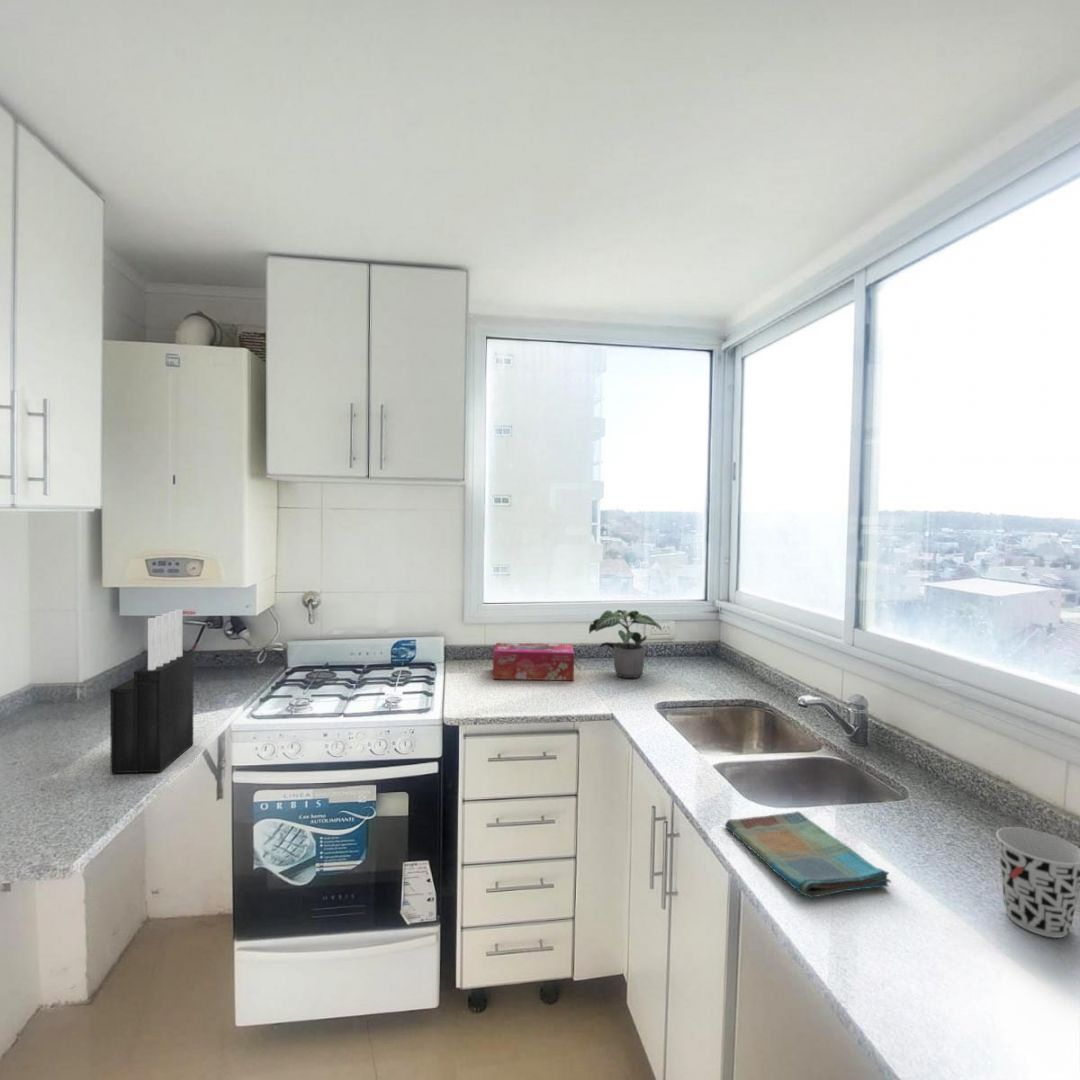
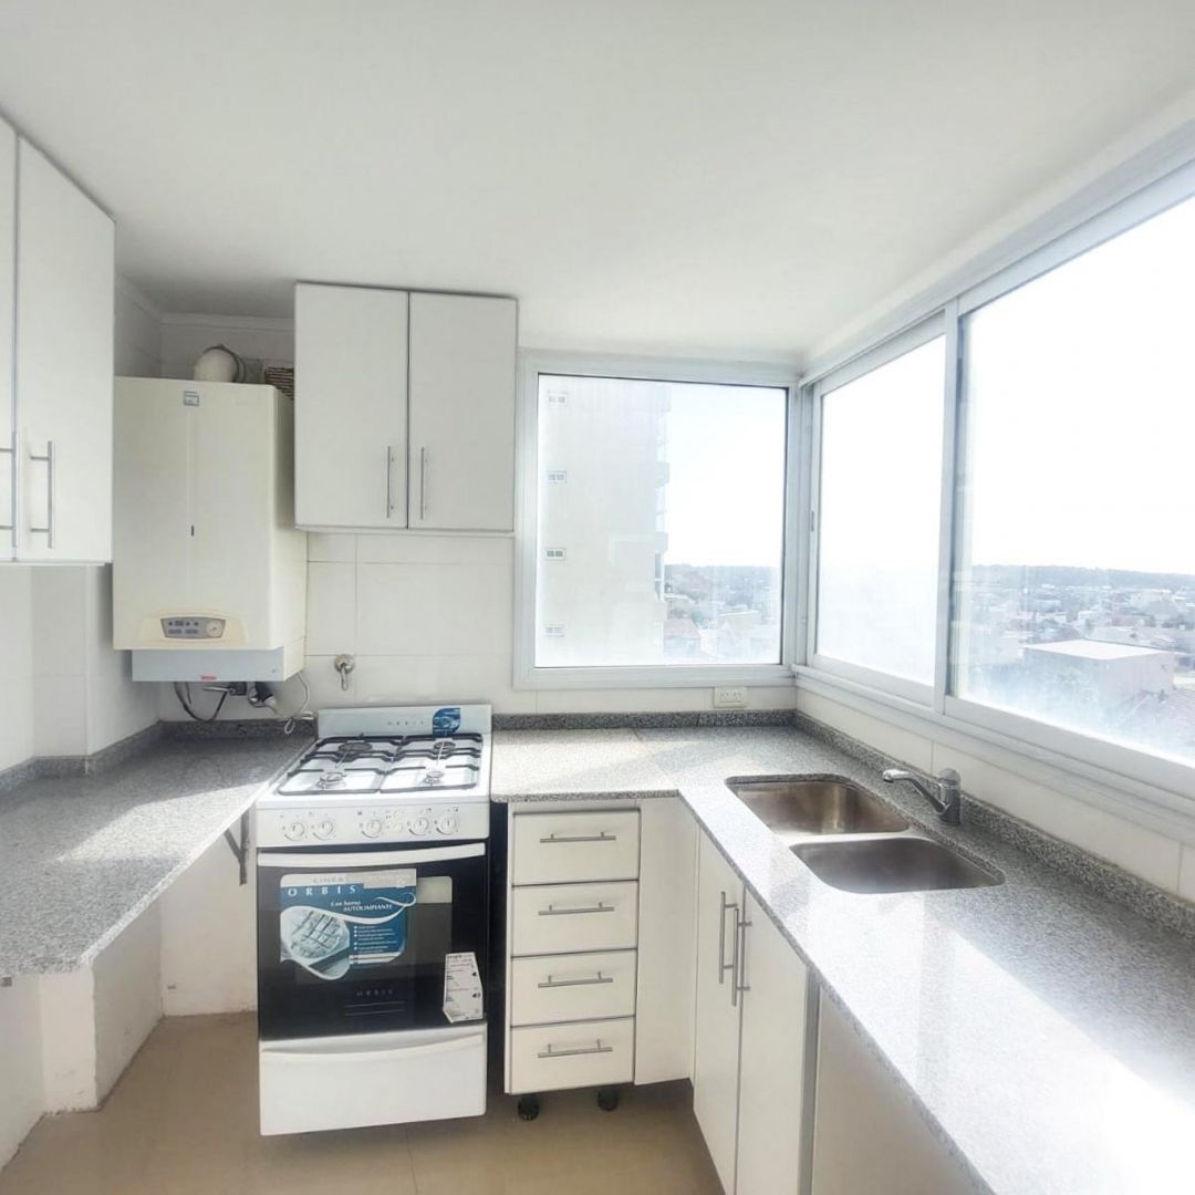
- potted plant [588,609,663,679]
- cup [995,826,1080,939]
- knife block [109,609,194,775]
- dish towel [724,810,892,899]
- tissue box [492,642,575,681]
